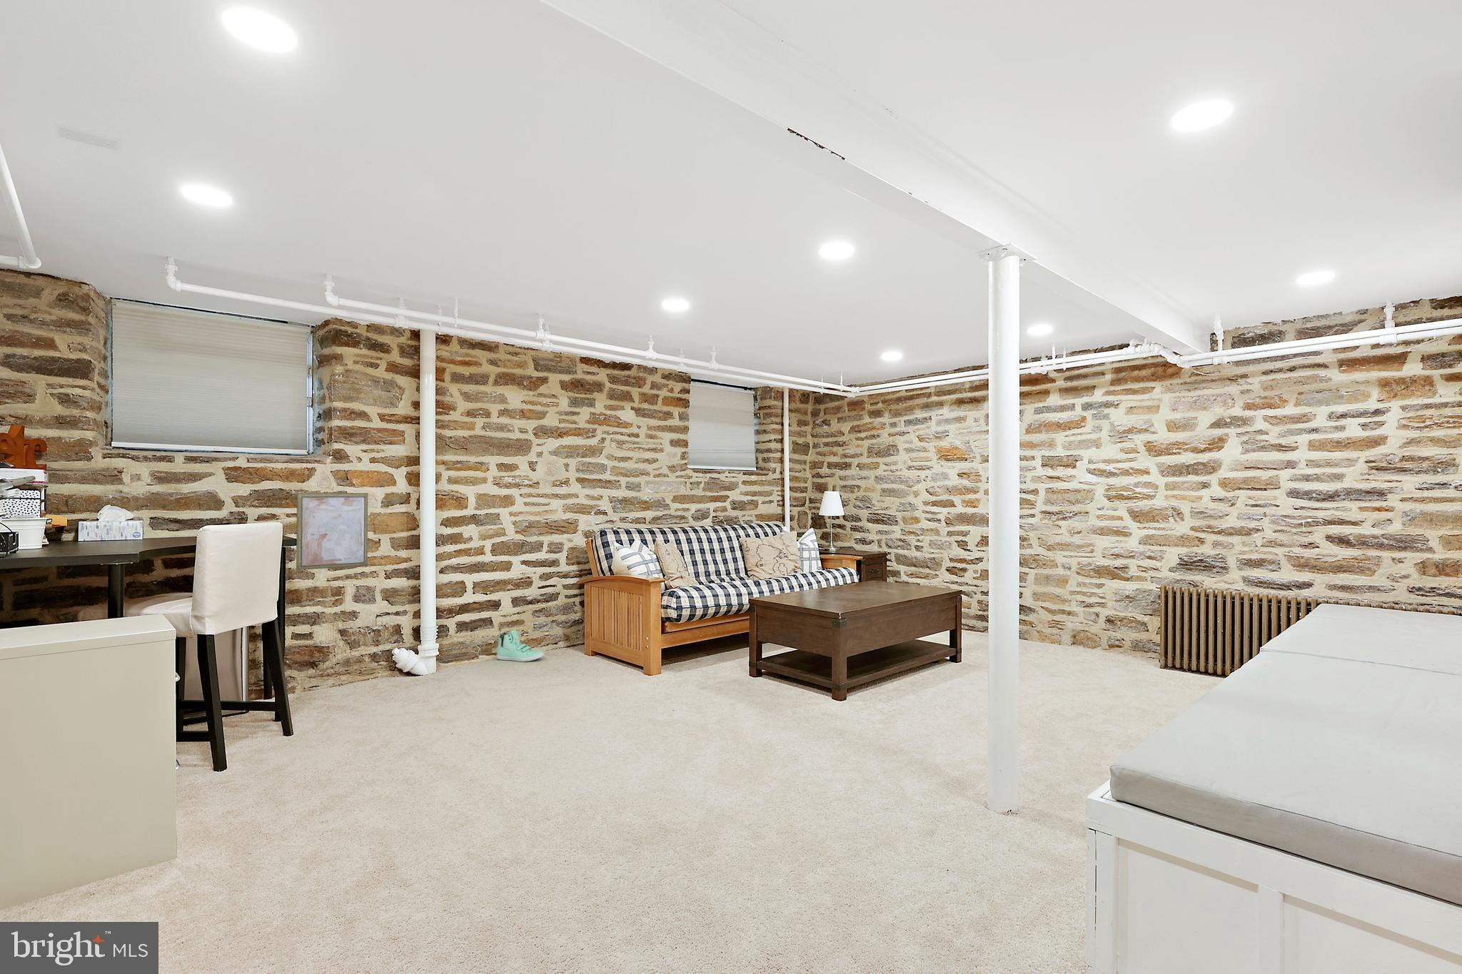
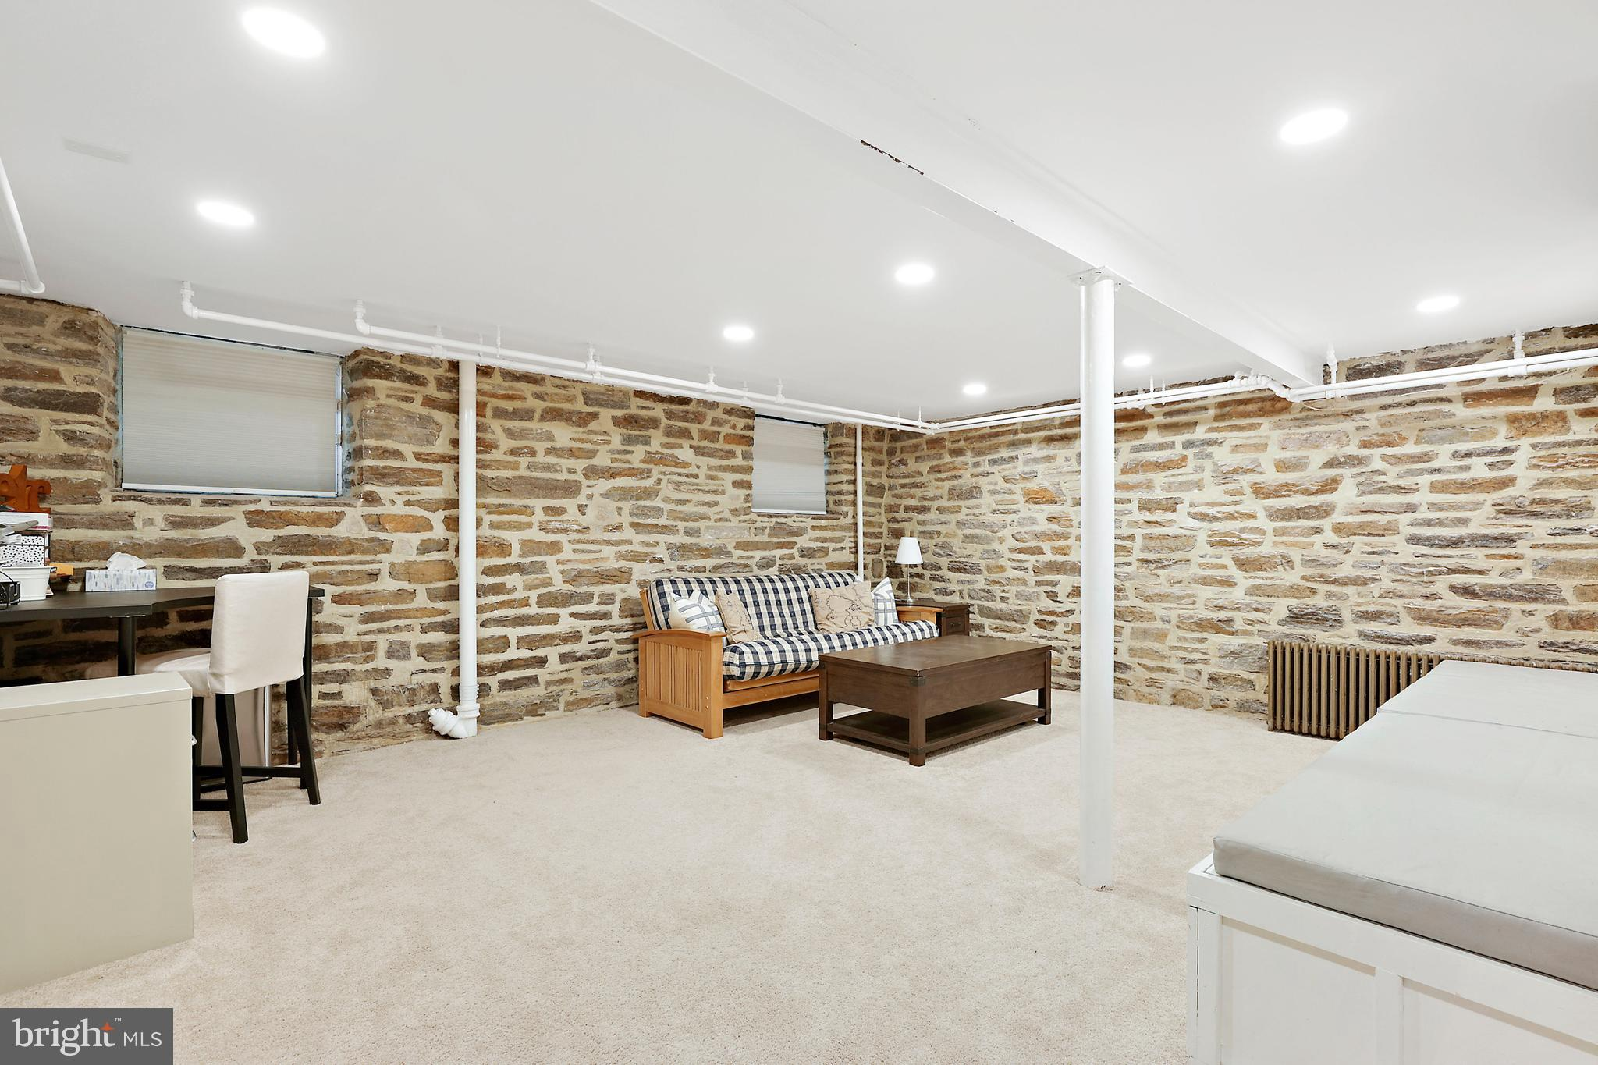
- wall art [296,492,368,571]
- sneaker [496,628,545,662]
